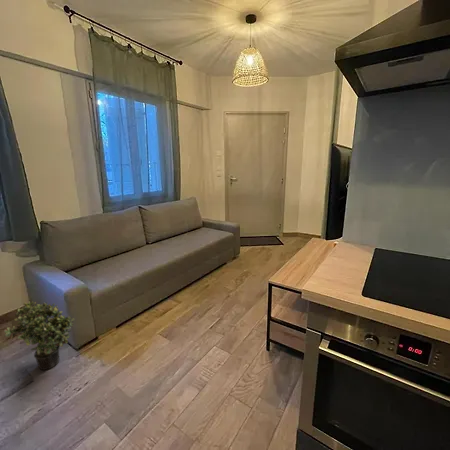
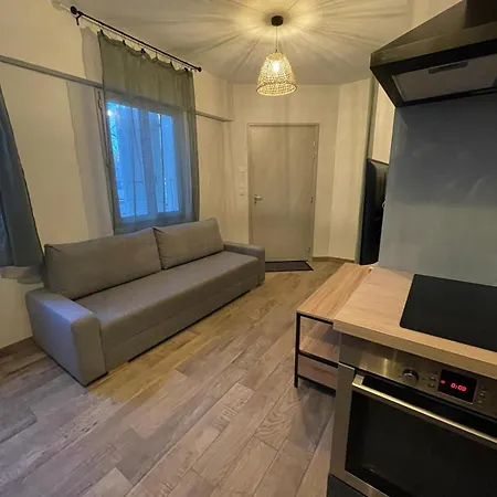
- potted plant [2,300,75,371]
